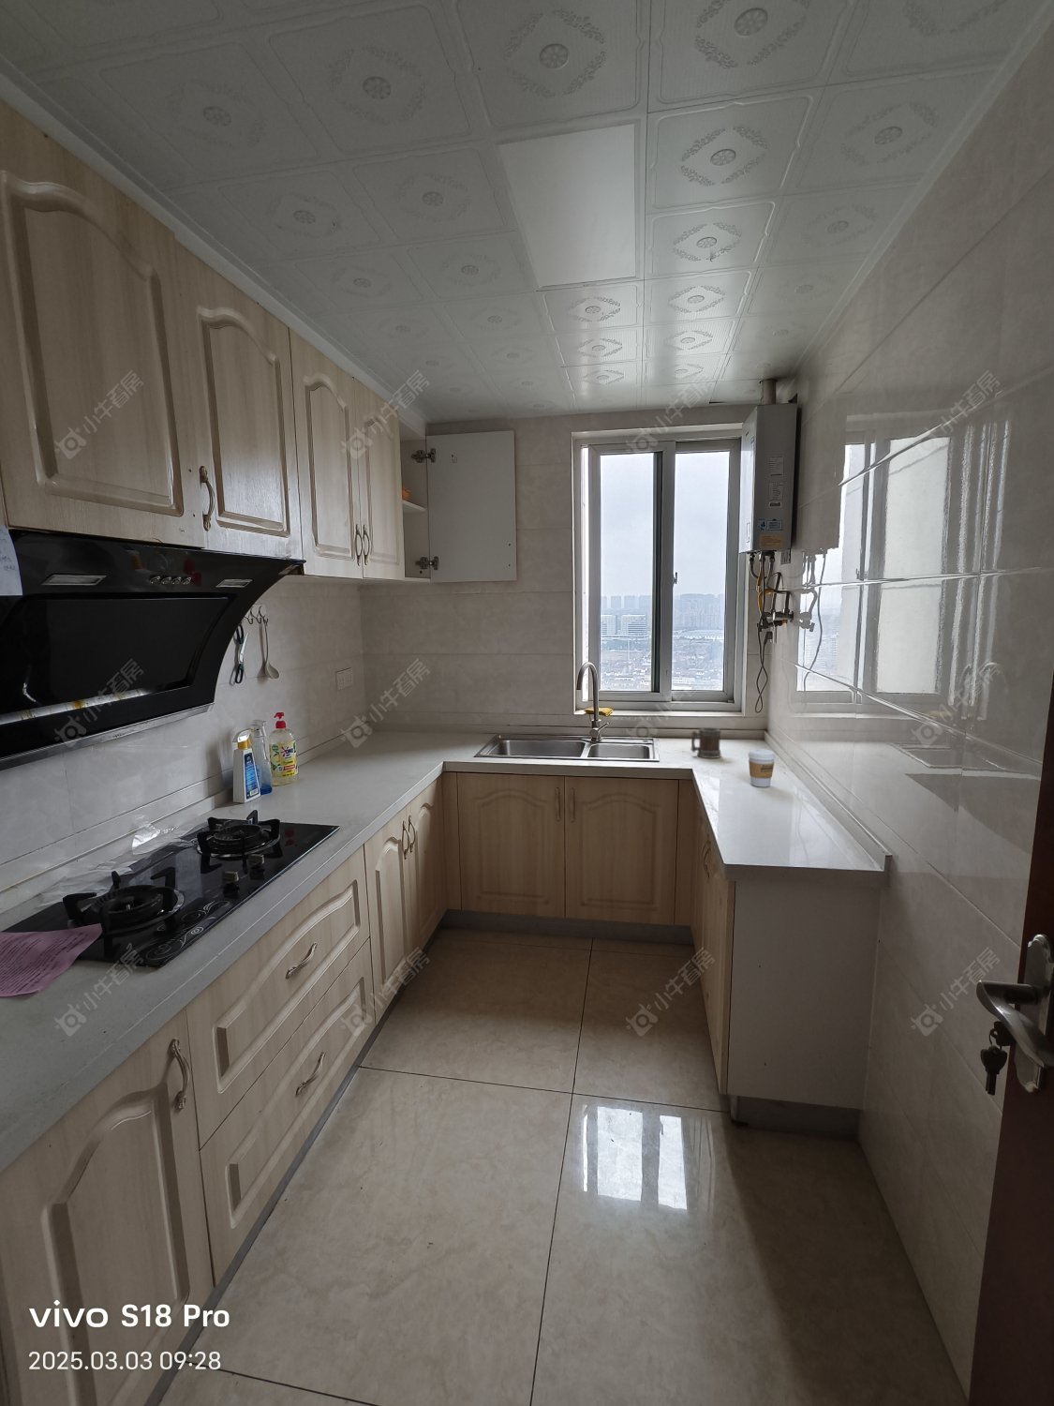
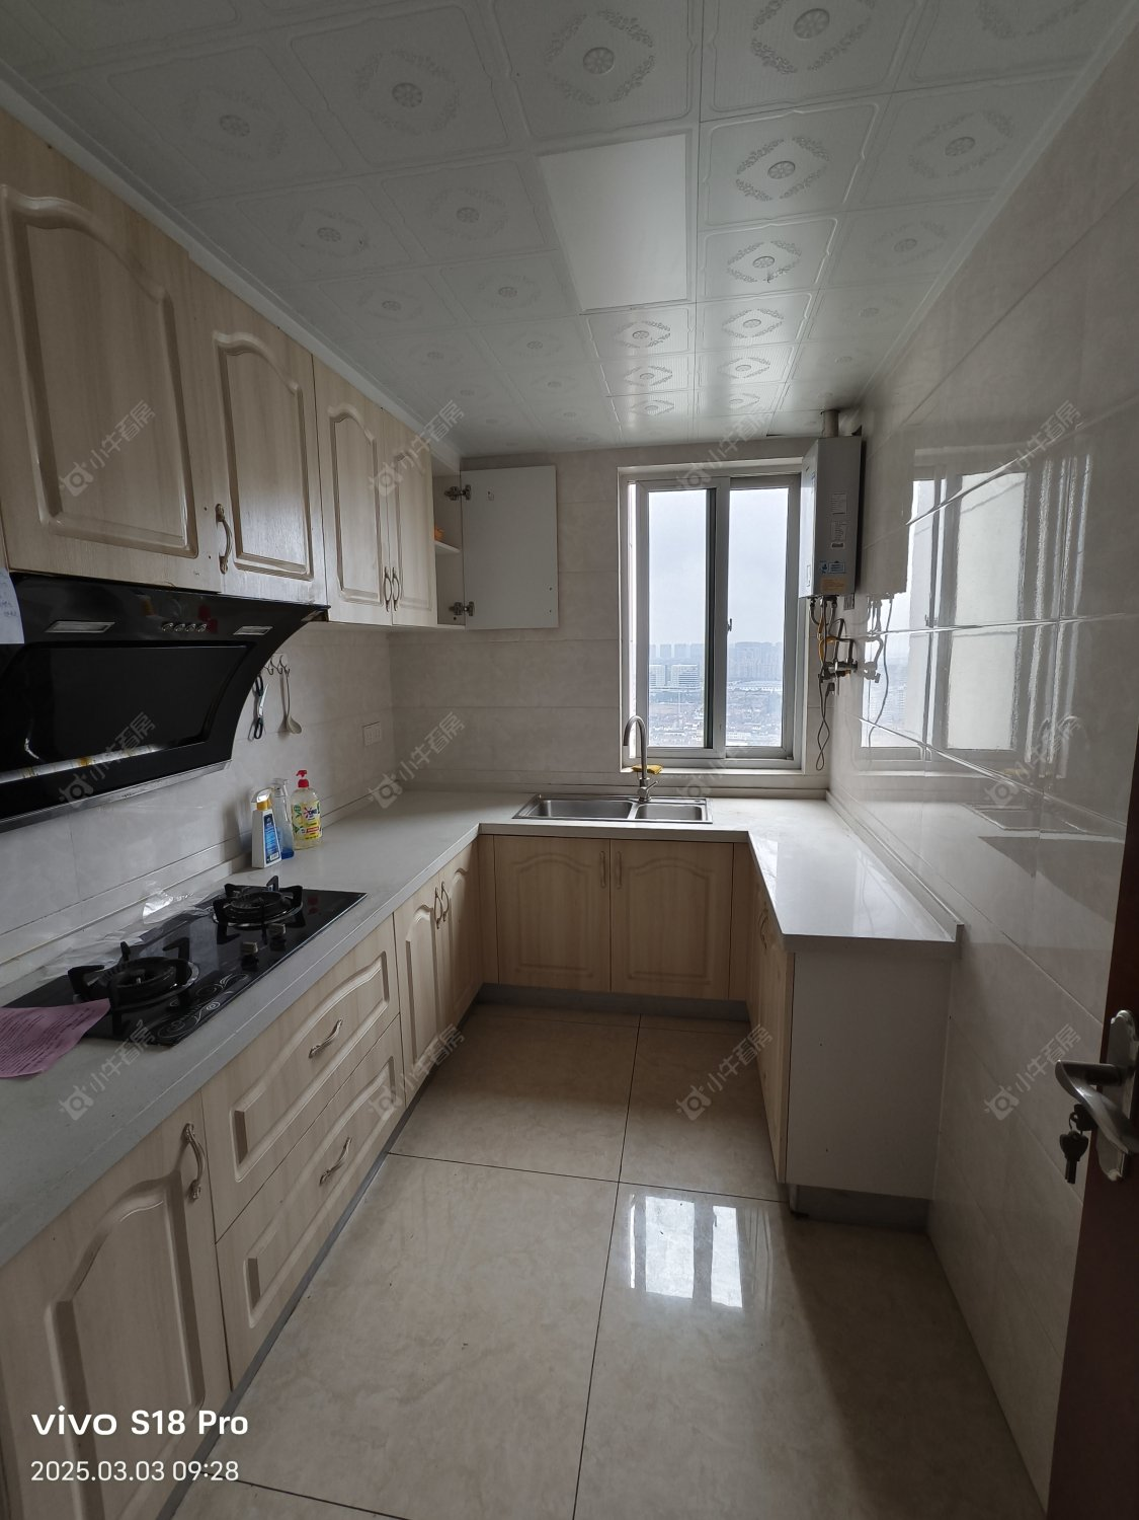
- mug [691,726,722,759]
- coffee cup [747,748,777,788]
